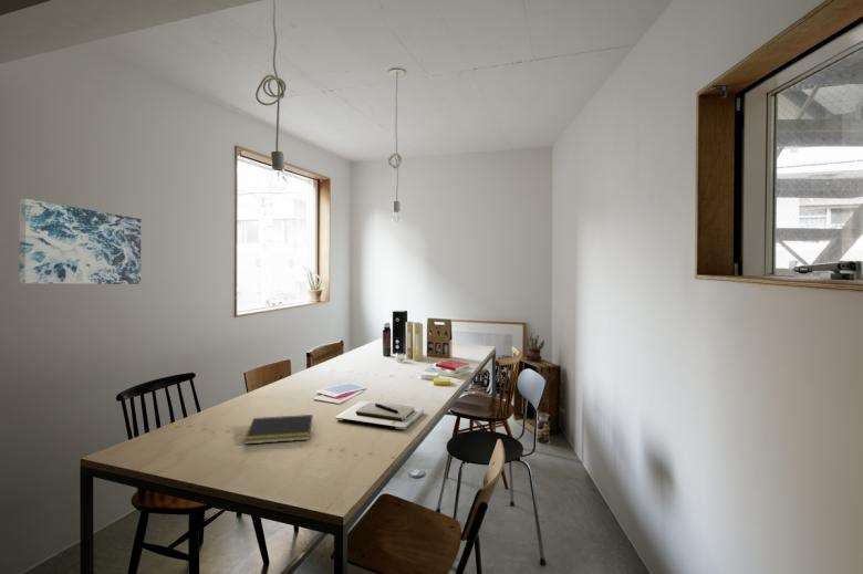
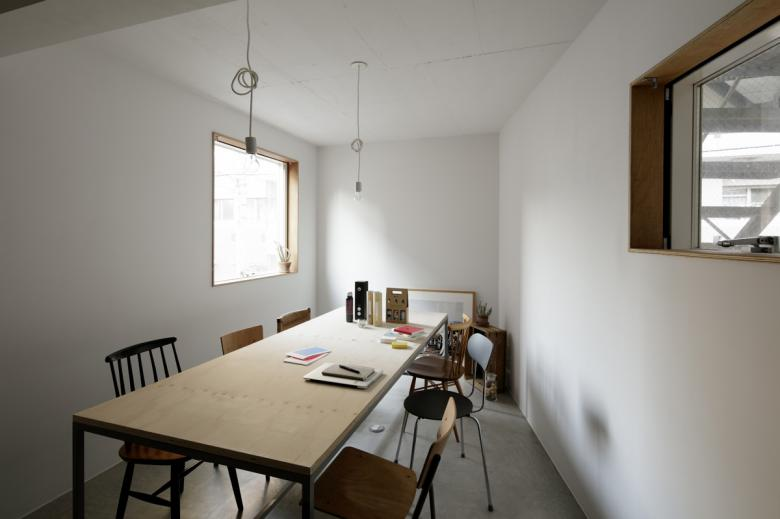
- wall art [18,198,143,285]
- notepad [243,414,313,446]
